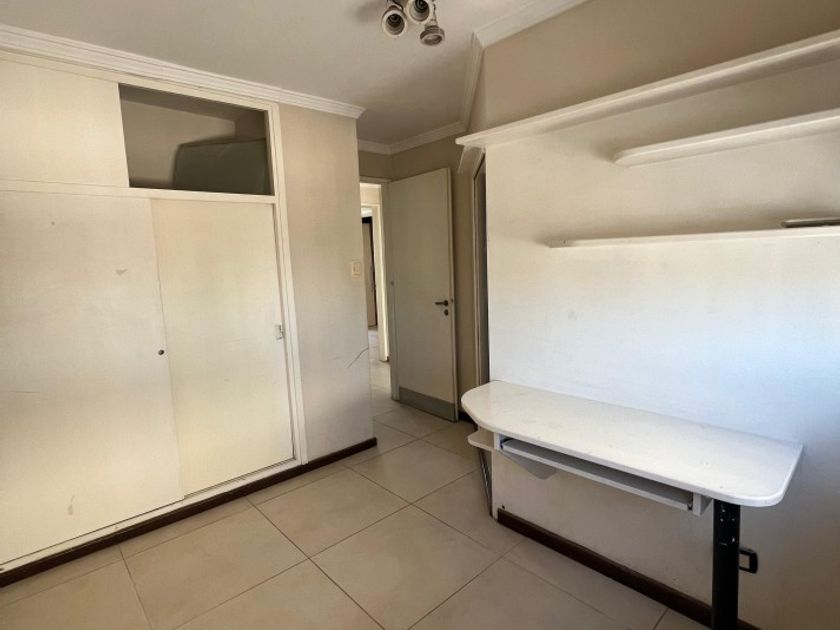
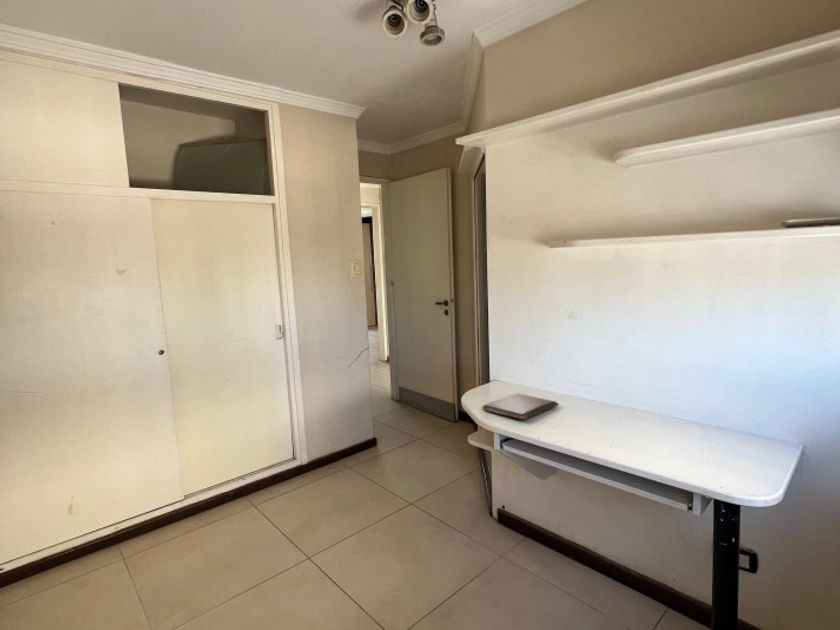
+ book [482,393,560,420]
